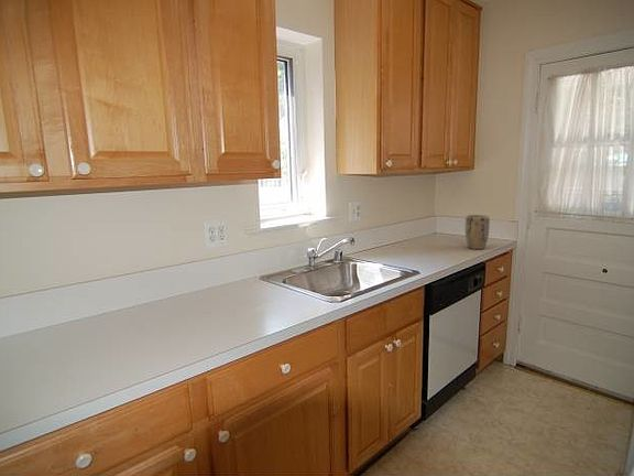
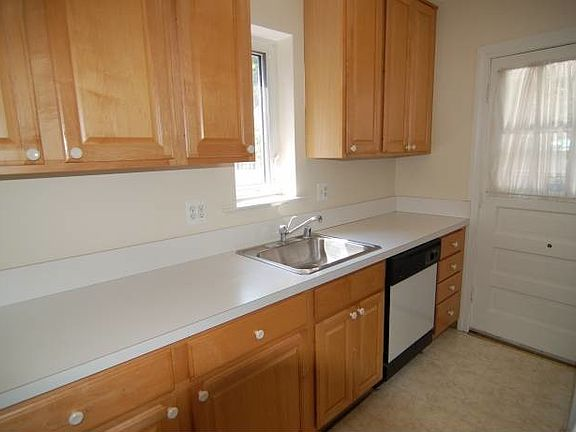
- plant pot [464,214,491,250]
